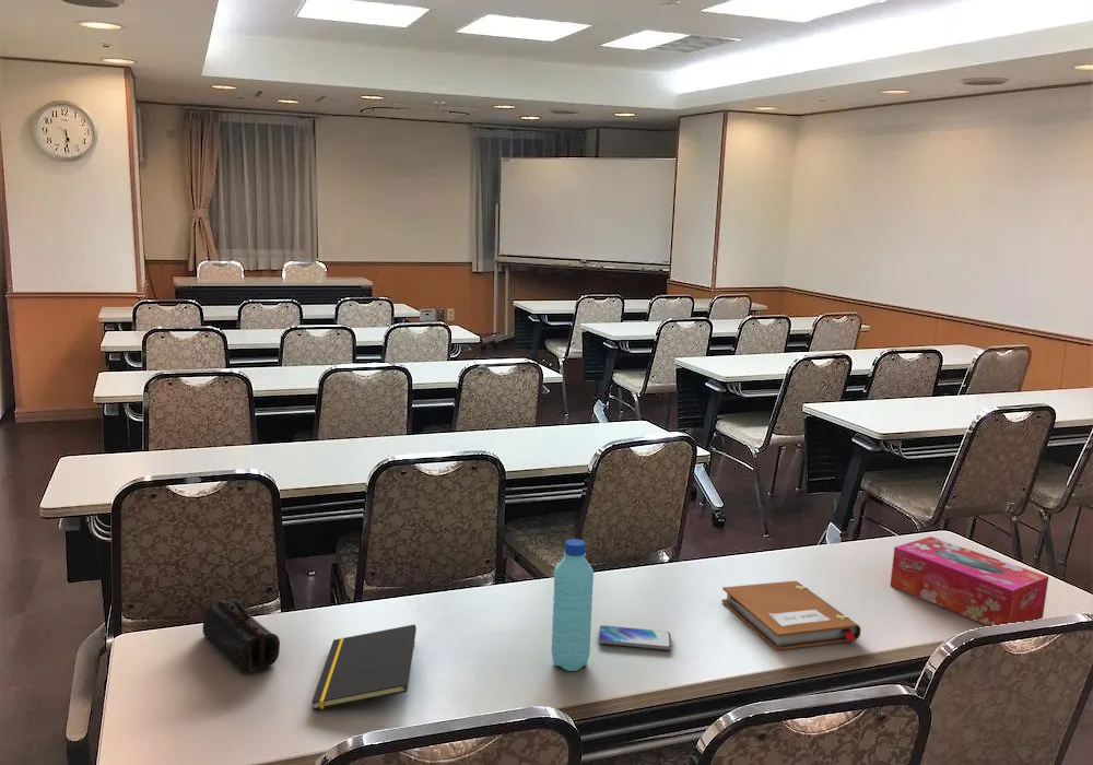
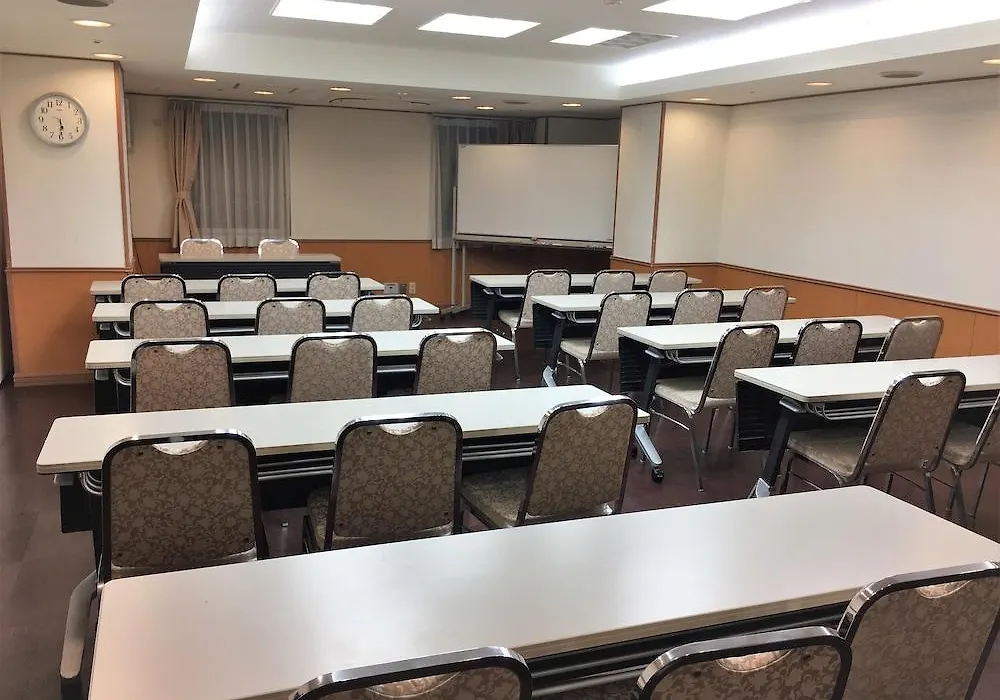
- tissue box [890,536,1049,627]
- water bottle [551,538,595,672]
- pencil case [202,599,281,674]
- notebook [720,580,862,651]
- smartphone [597,624,672,651]
- notepad [310,624,418,711]
